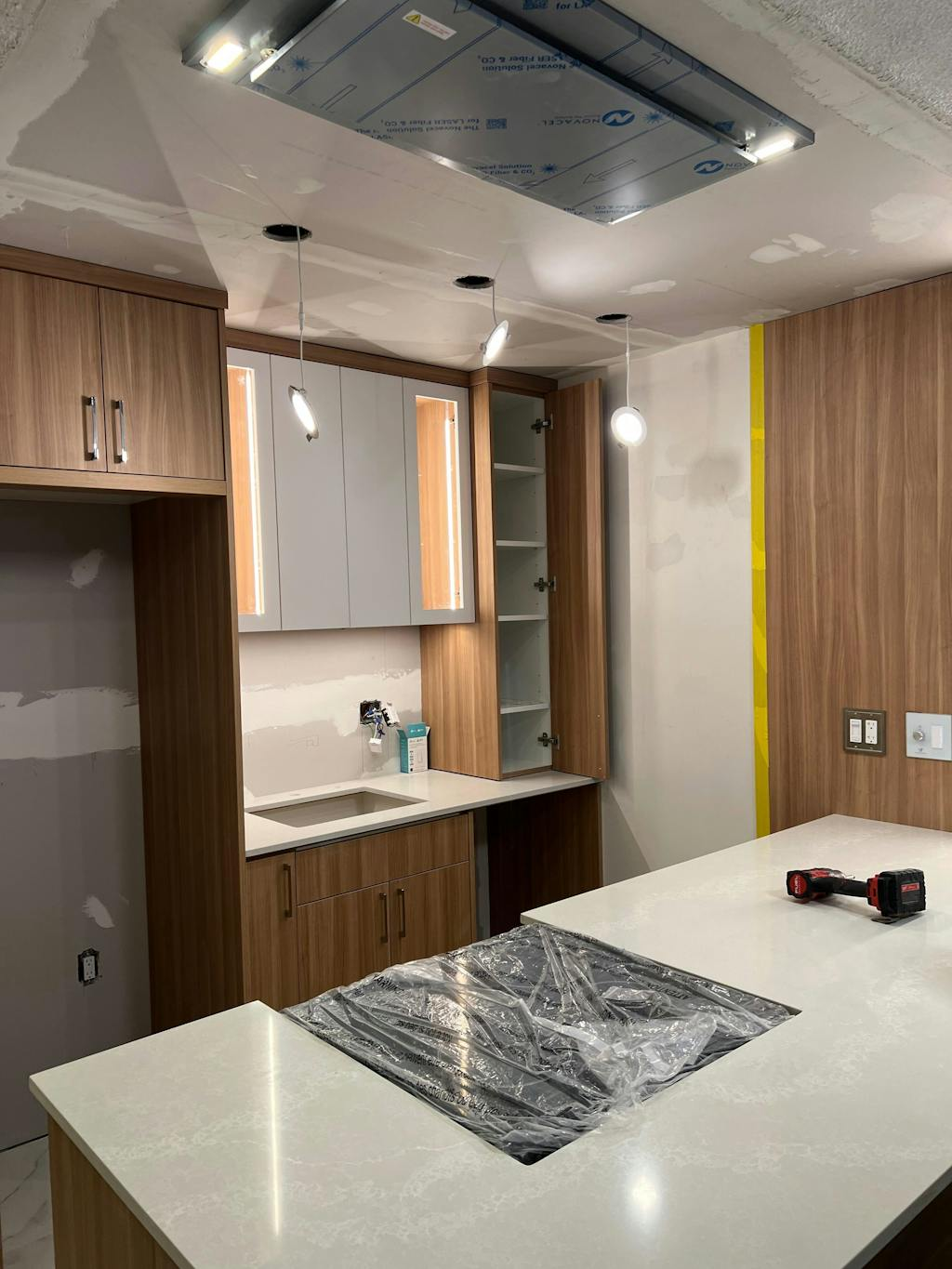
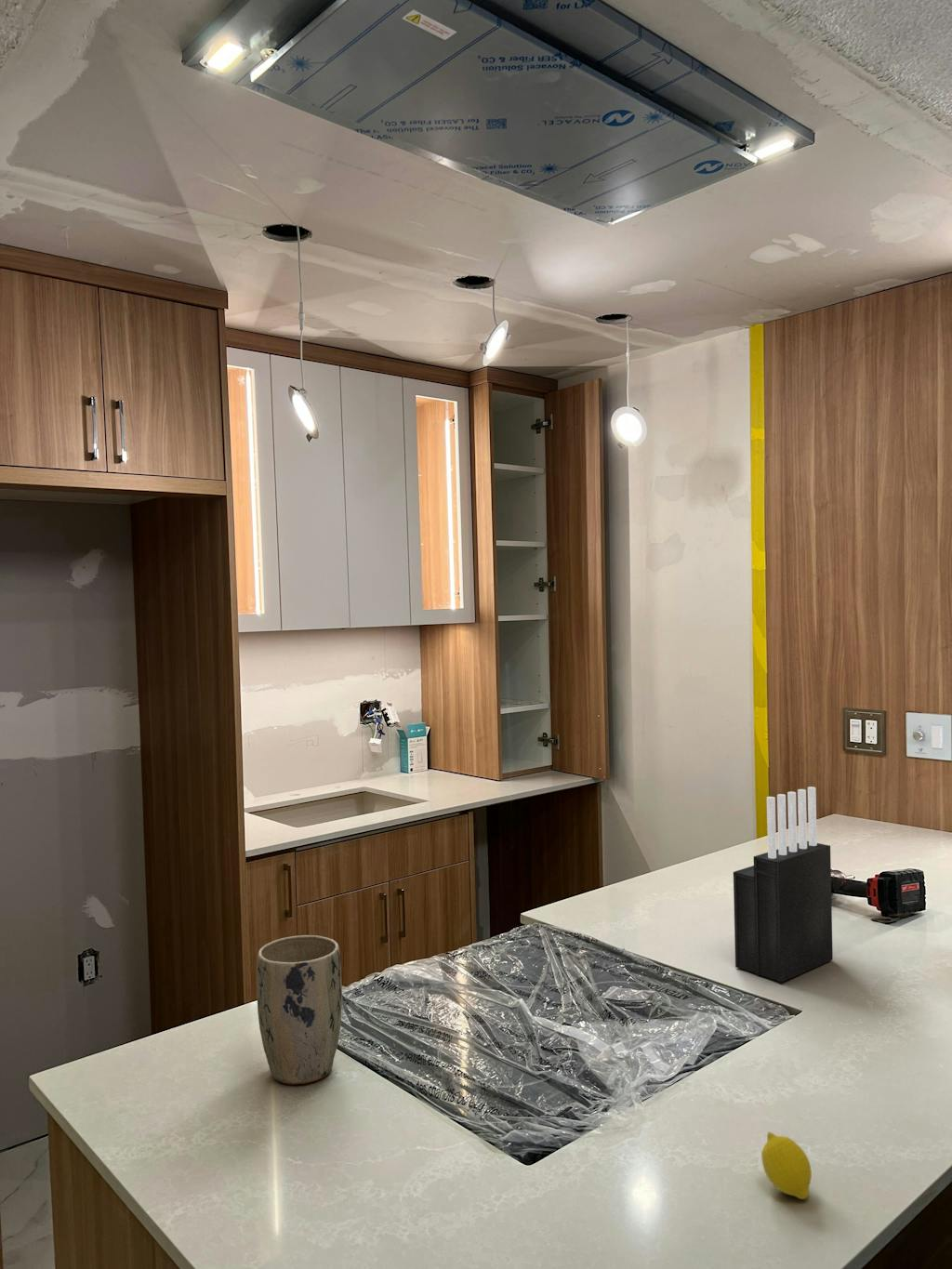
+ plant pot [256,934,343,1085]
+ fruit [760,1131,813,1200]
+ knife block [733,786,834,984]
